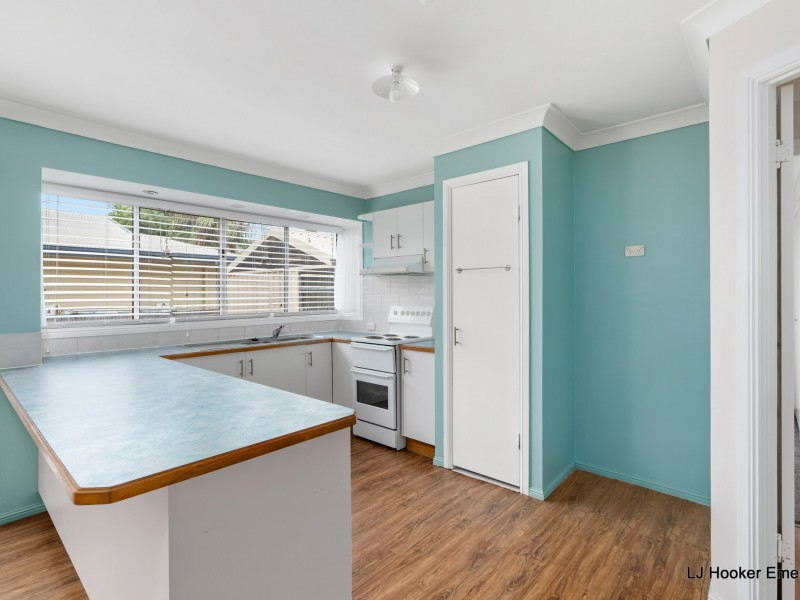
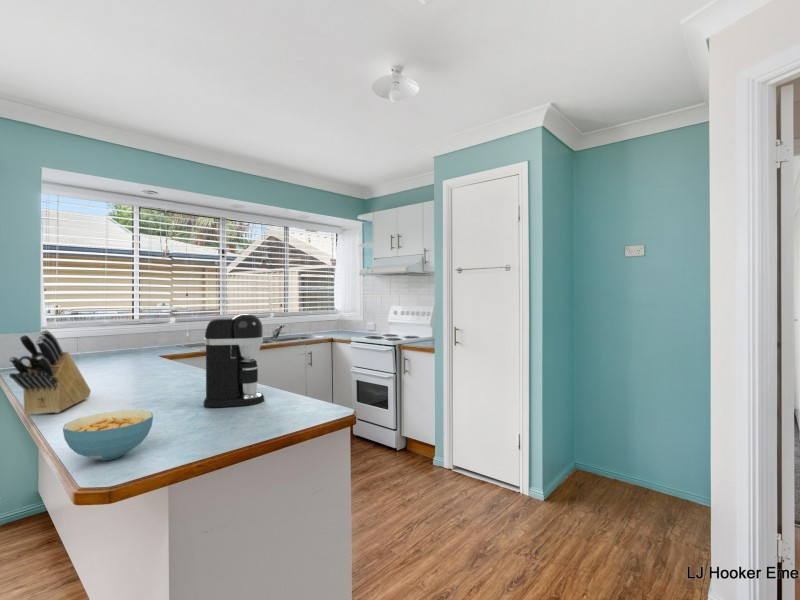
+ knife block [8,329,92,416]
+ cereal bowl [62,409,154,462]
+ coffee maker [203,313,265,408]
